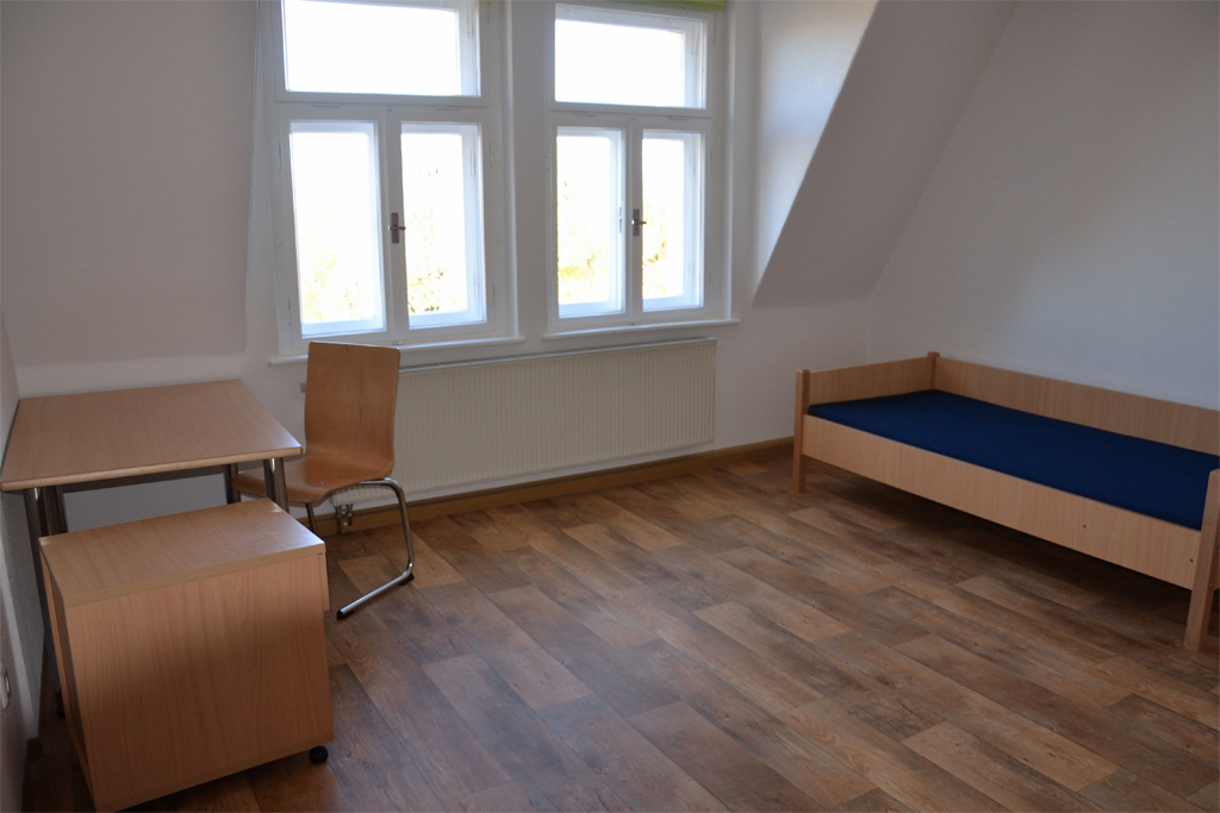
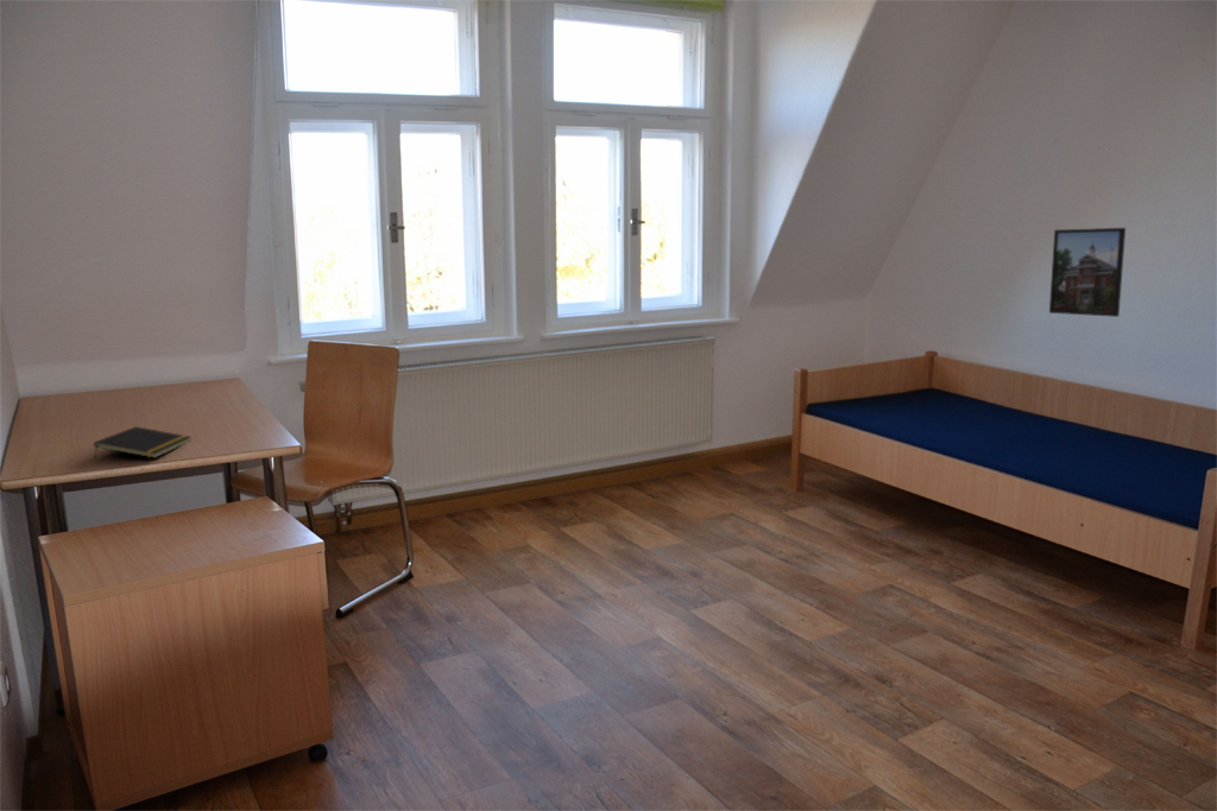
+ notepad [93,425,193,461]
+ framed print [1048,227,1127,318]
